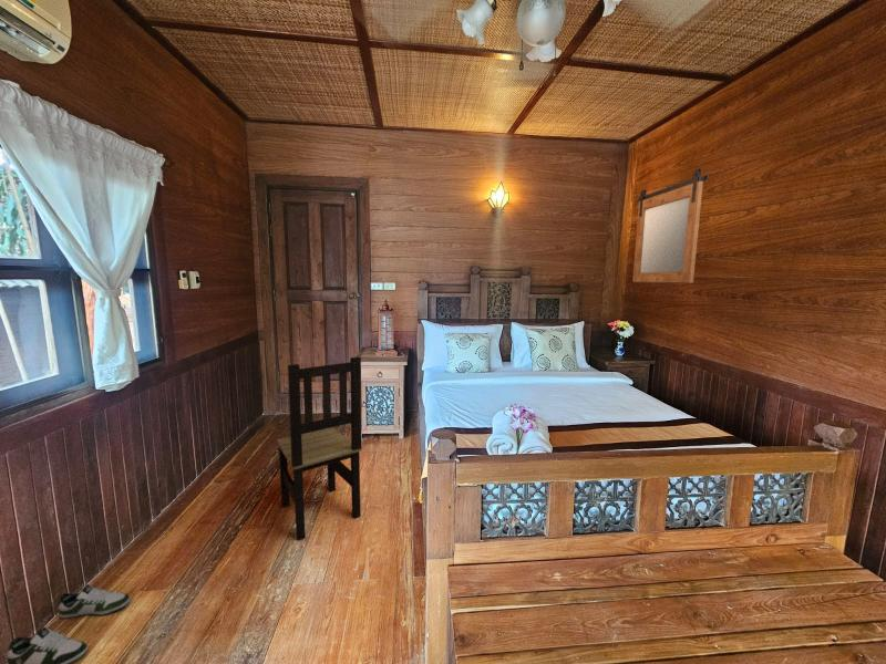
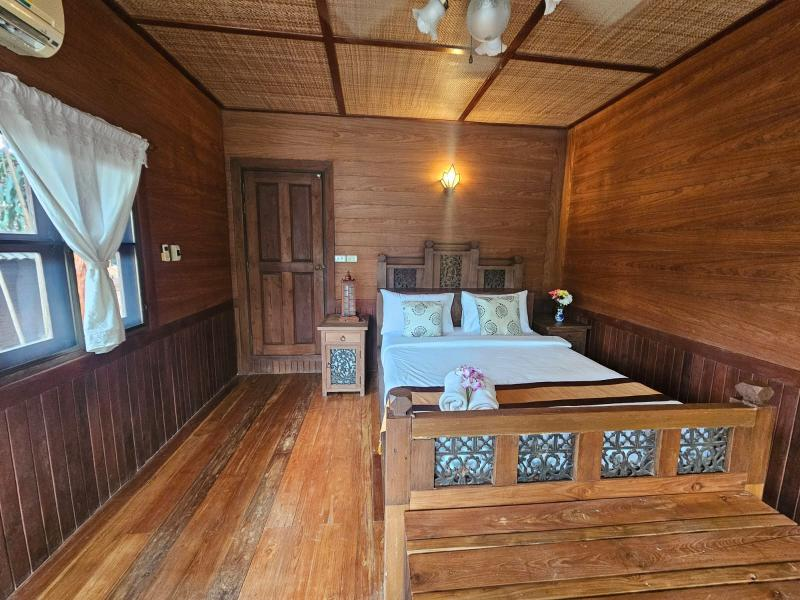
- mirror [631,167,710,284]
- dining chair [276,356,362,541]
- shoe [6,583,131,664]
